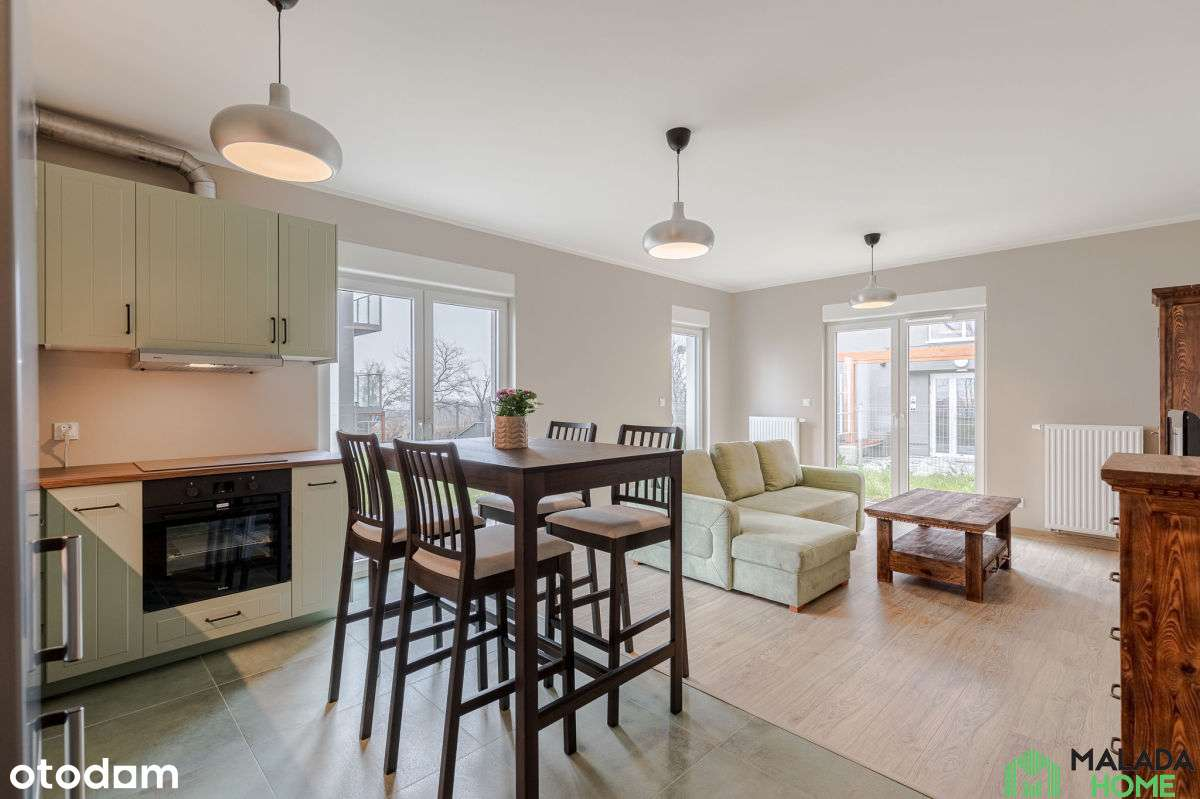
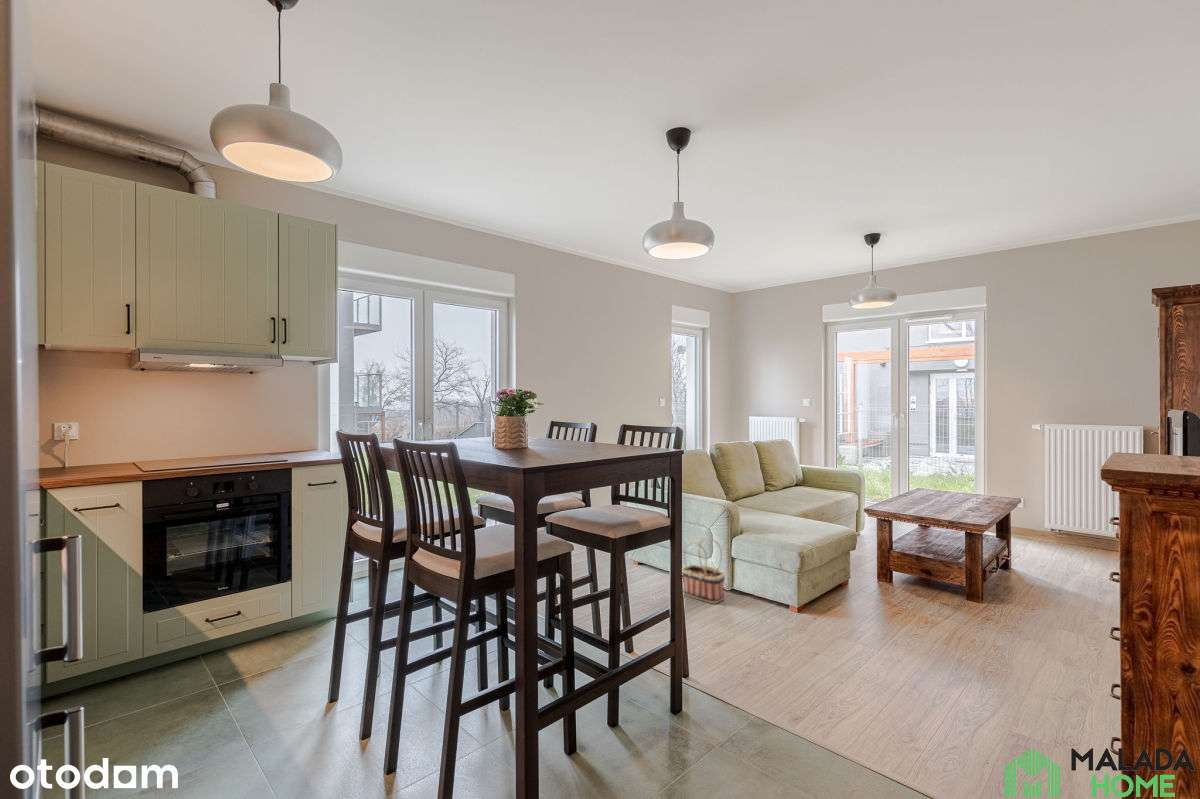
+ basket [682,537,726,604]
